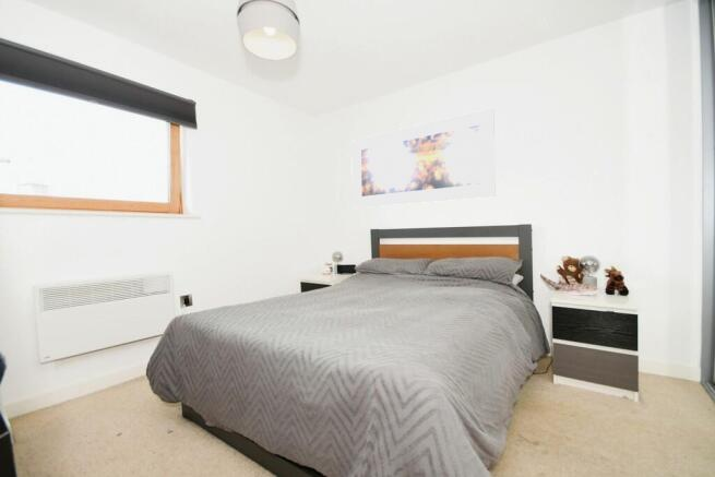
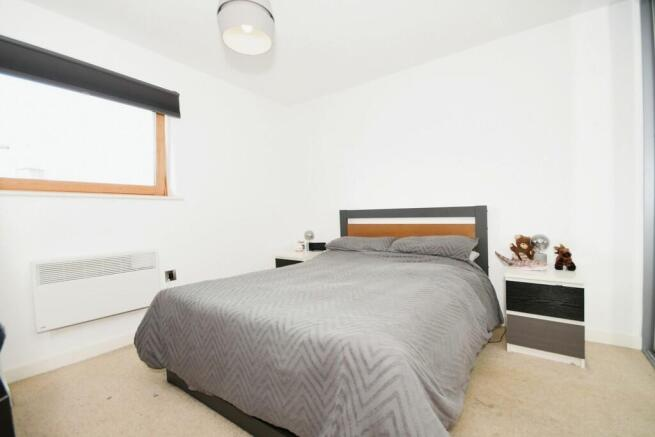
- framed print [350,107,496,208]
